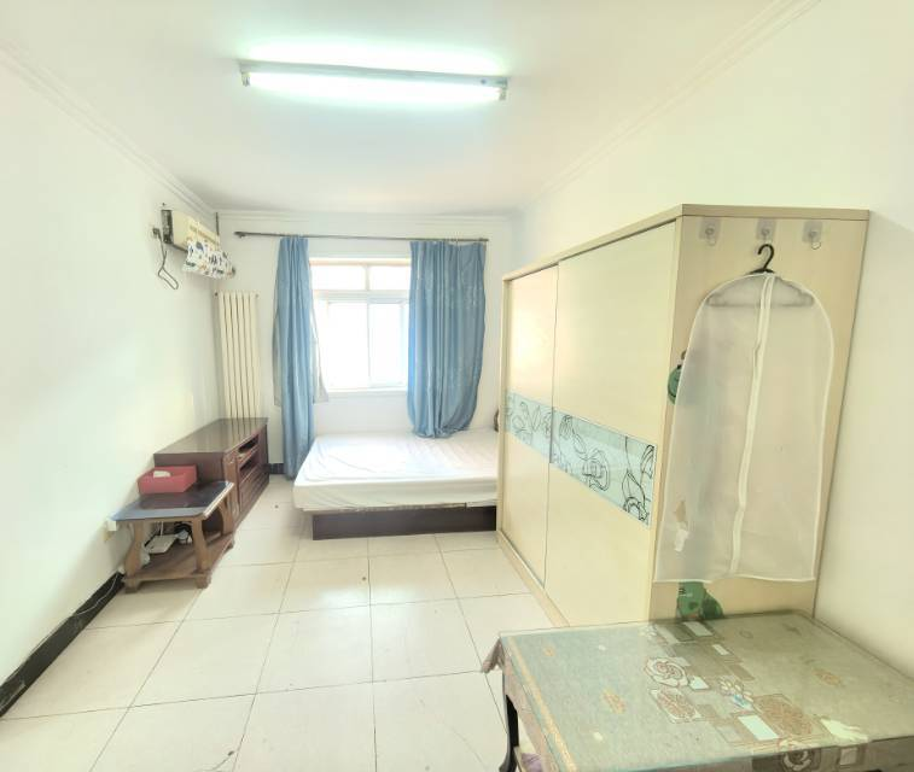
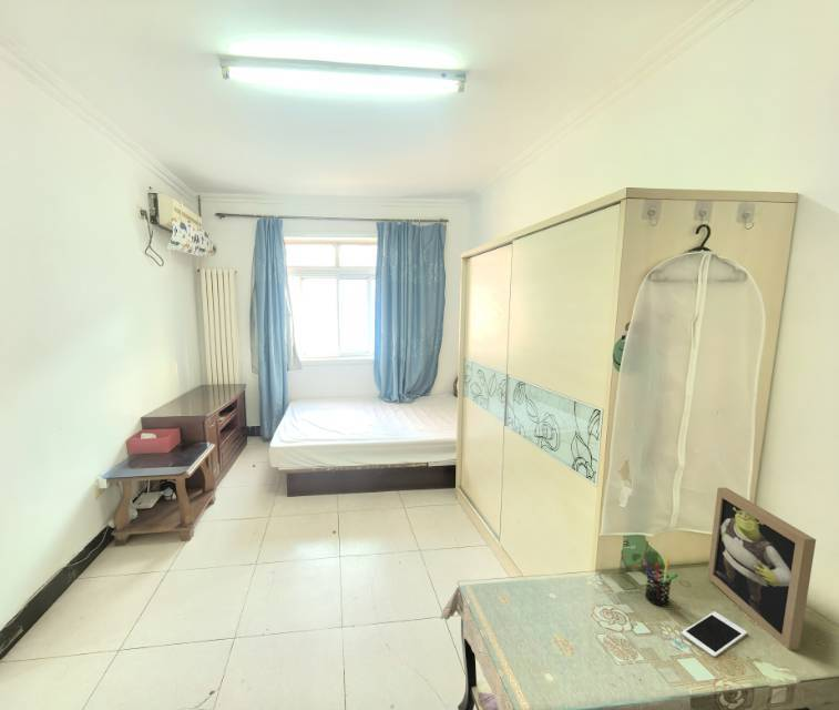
+ picture frame [706,487,817,651]
+ pen holder [643,558,679,607]
+ cell phone [681,610,748,659]
